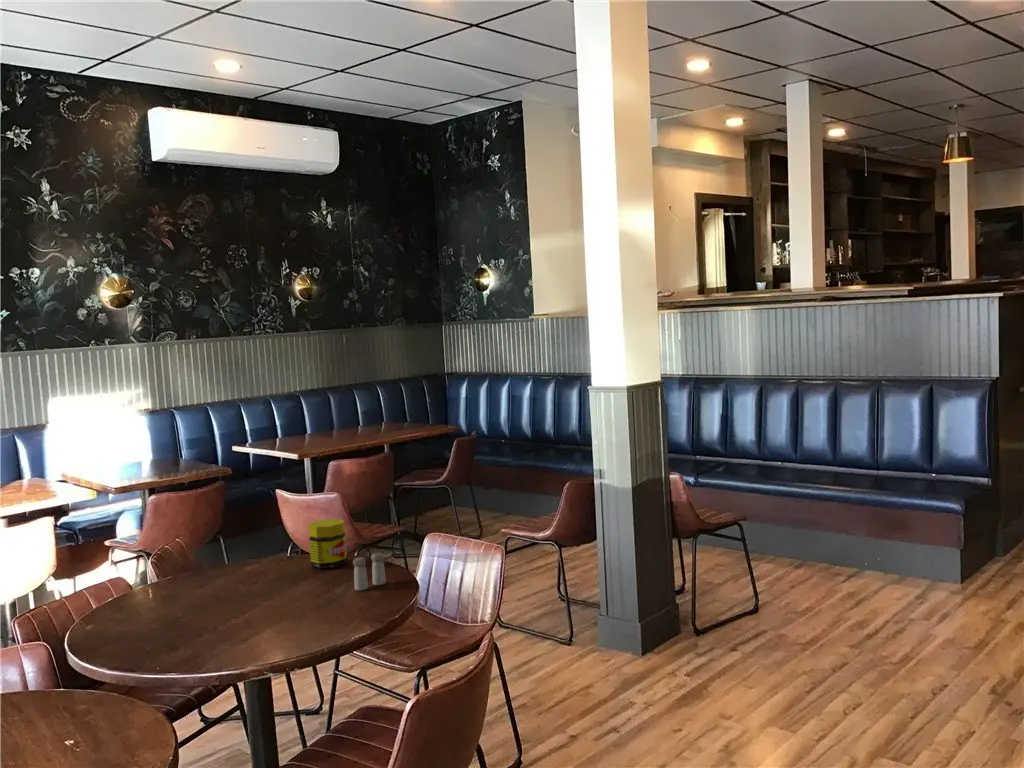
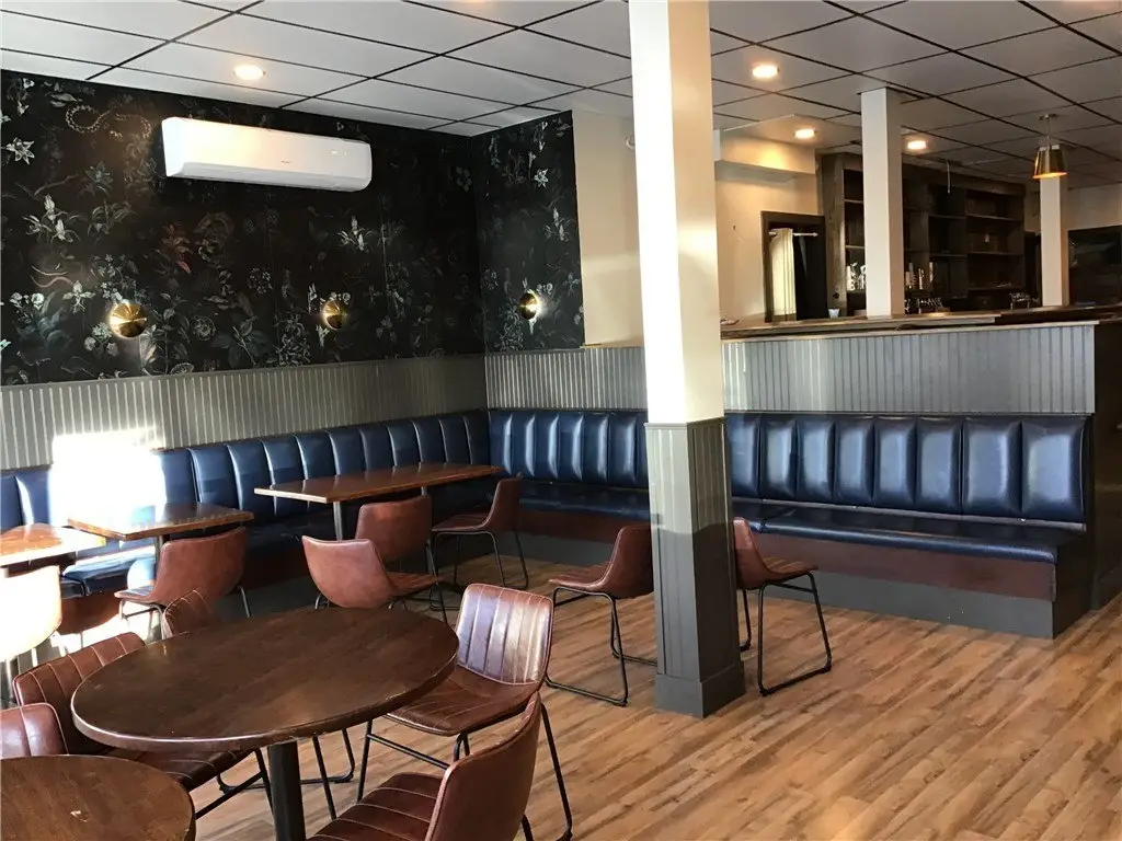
- jar [307,518,348,569]
- salt and pepper shaker [352,552,387,592]
